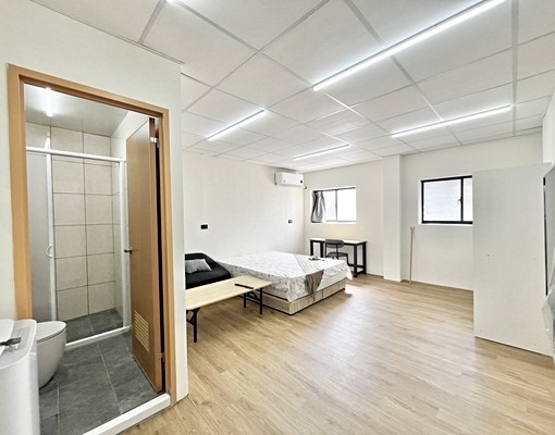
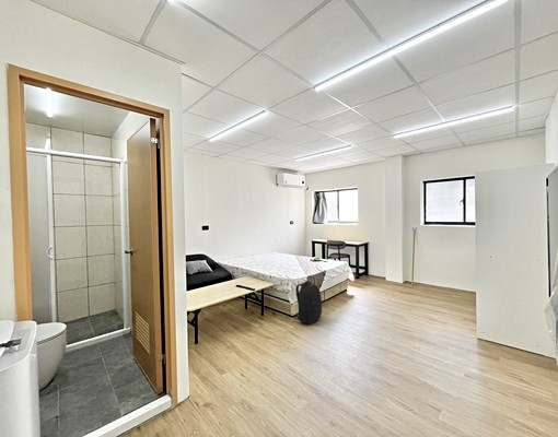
+ backpack [293,281,323,324]
